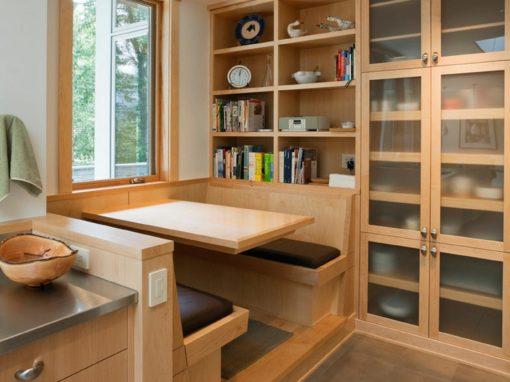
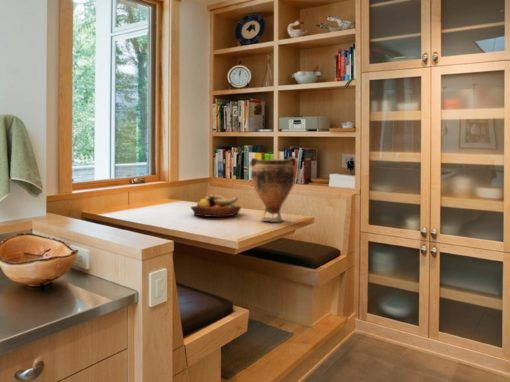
+ fruit bowl [190,193,242,218]
+ vase [249,156,298,223]
